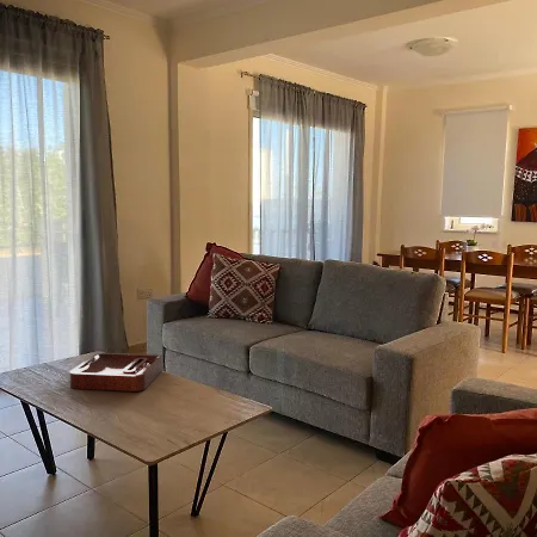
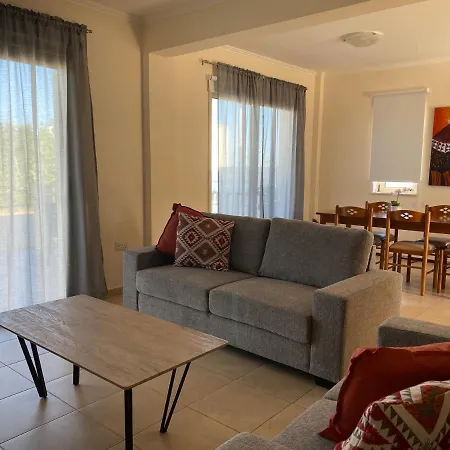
- decorative tray [69,352,163,393]
